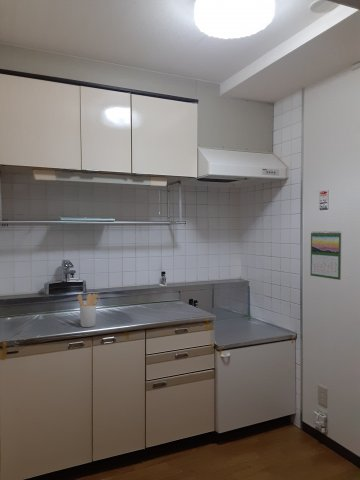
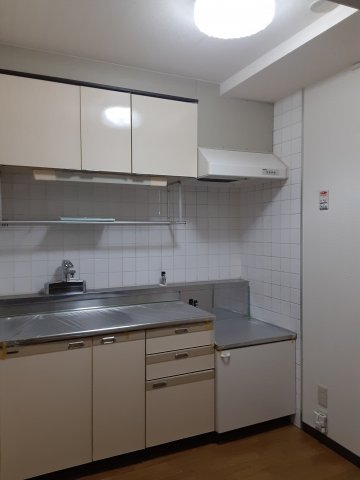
- utensil holder [76,293,101,328]
- calendar [310,230,342,281]
